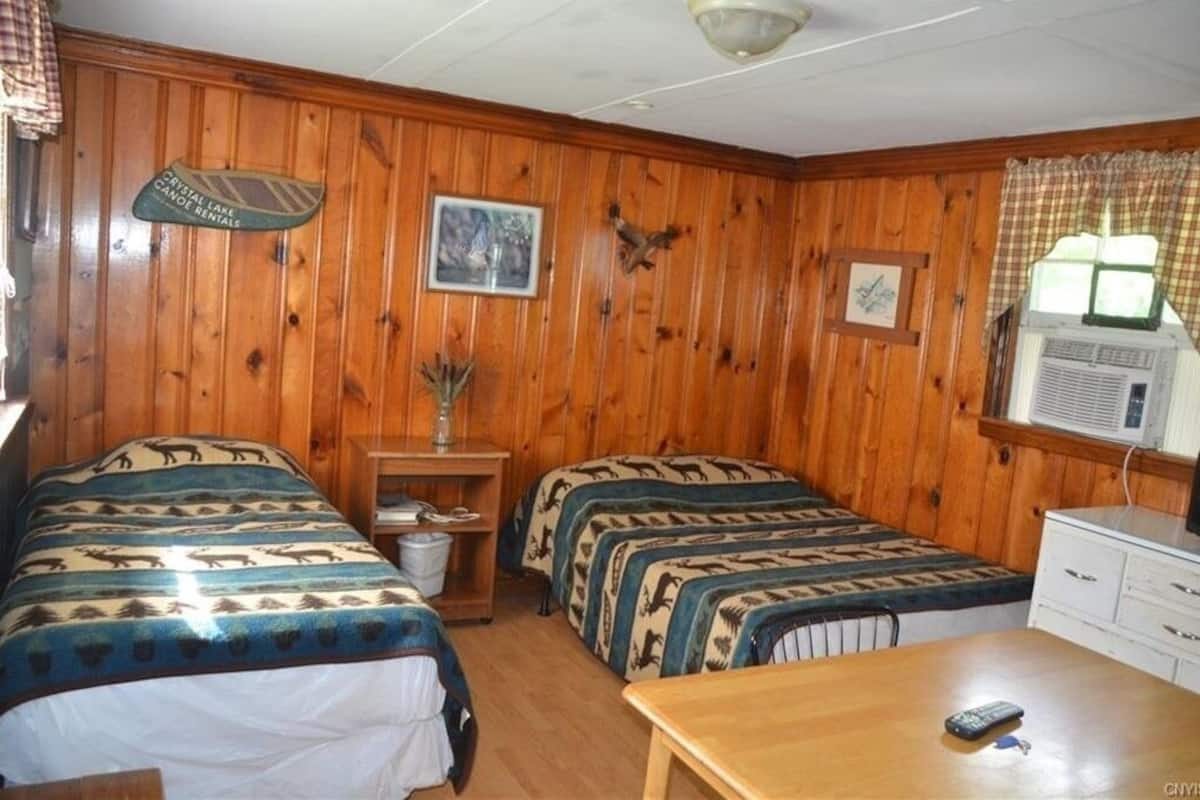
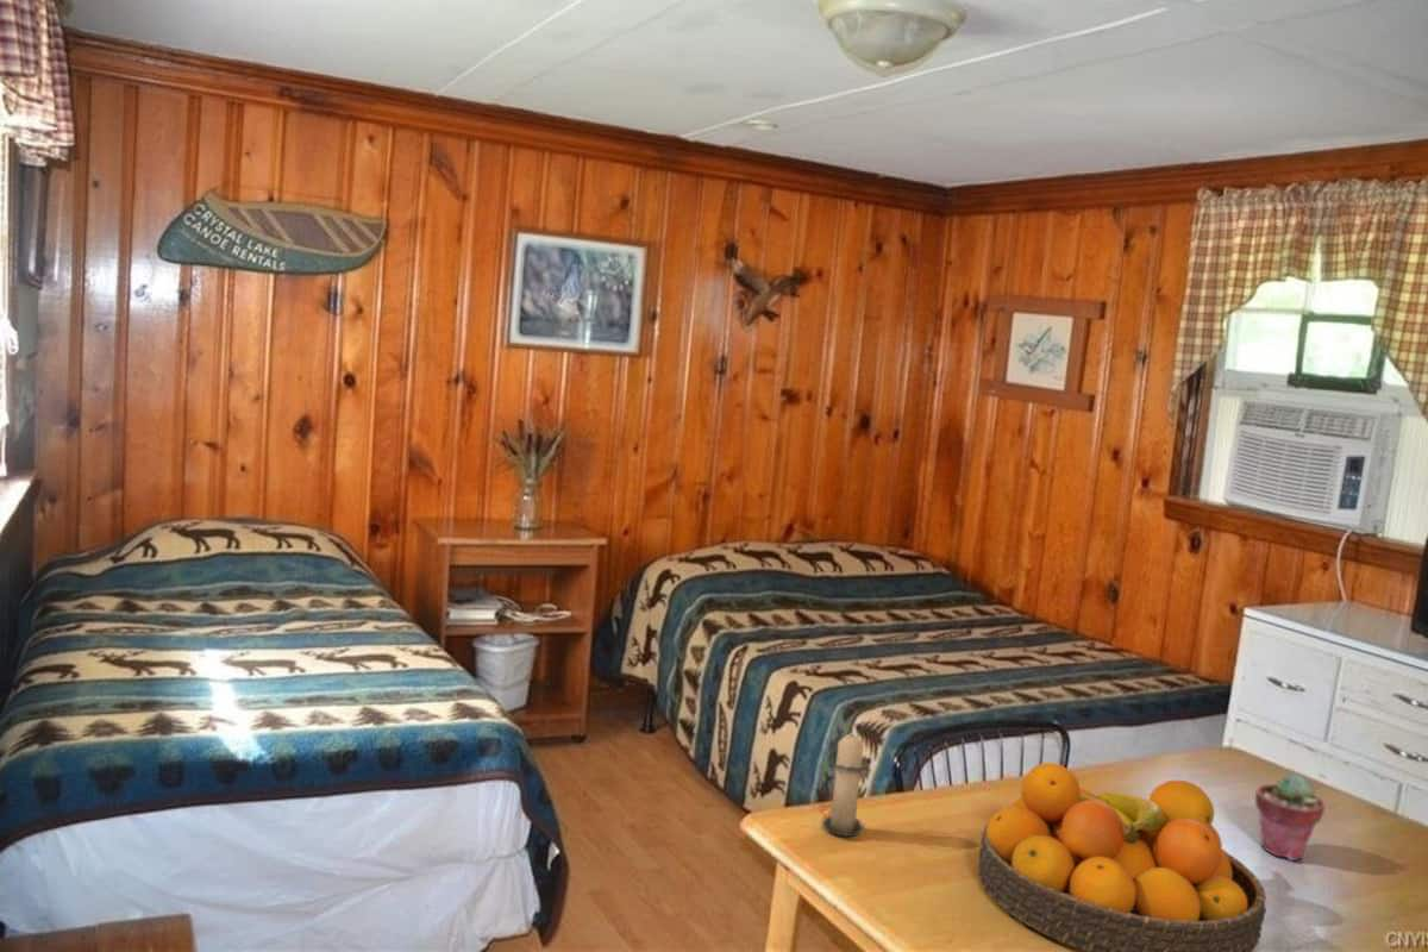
+ candle [821,726,872,838]
+ fruit bowl [977,762,1267,952]
+ potted succulent [1254,772,1326,862]
